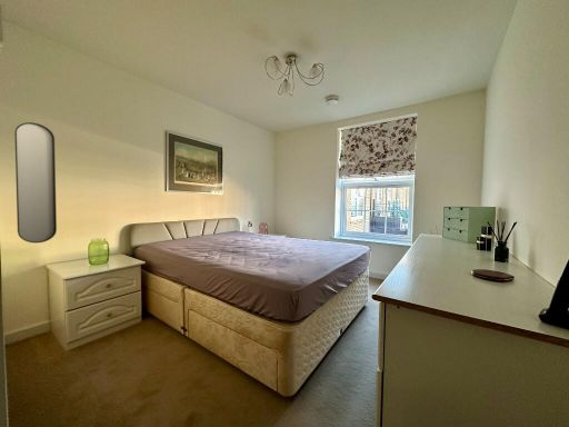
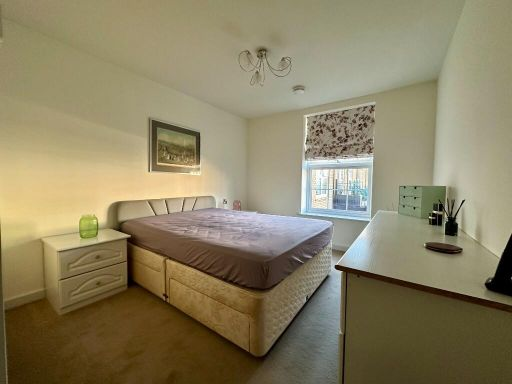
- home mirror [13,121,58,244]
